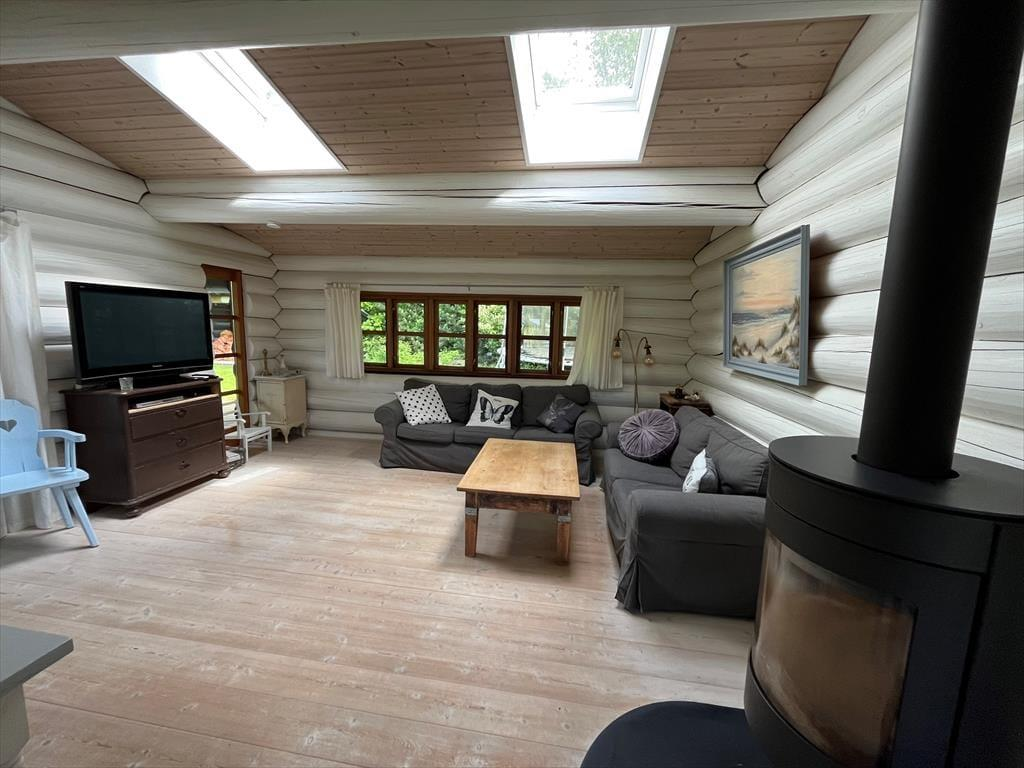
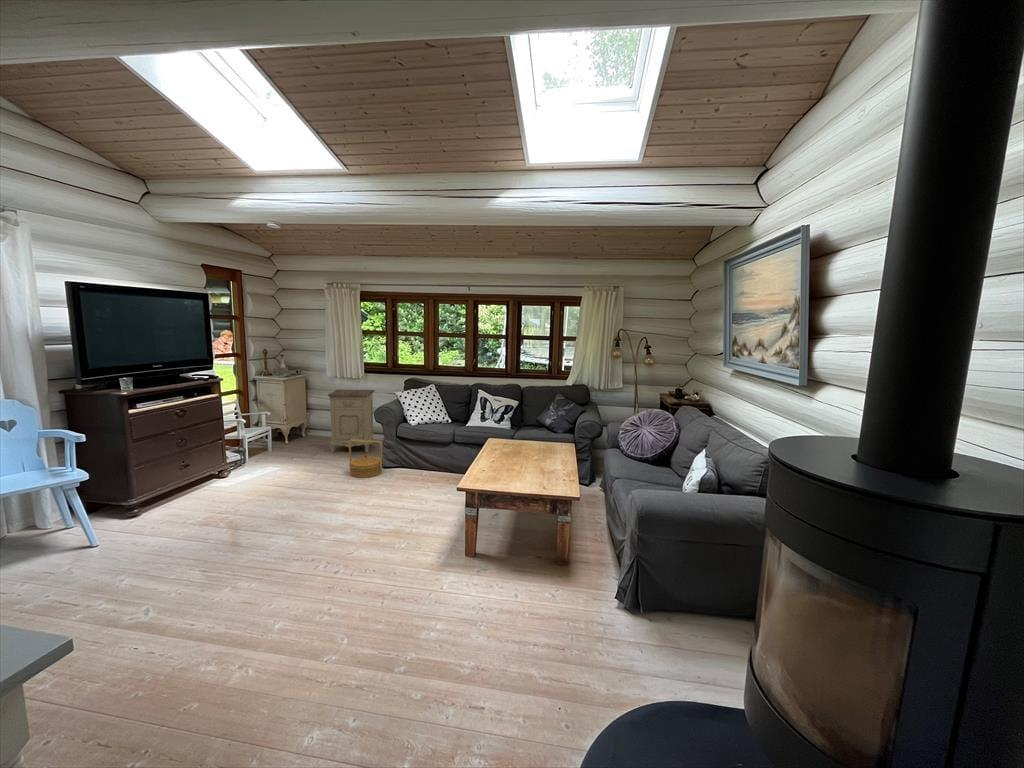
+ basket [348,439,384,479]
+ nightstand [327,389,375,454]
